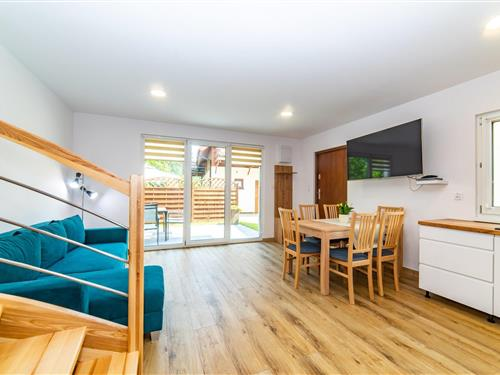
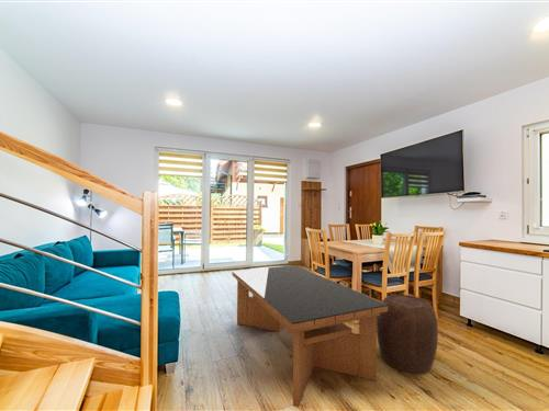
+ coffee table [232,264,388,409]
+ stool [377,294,439,374]
